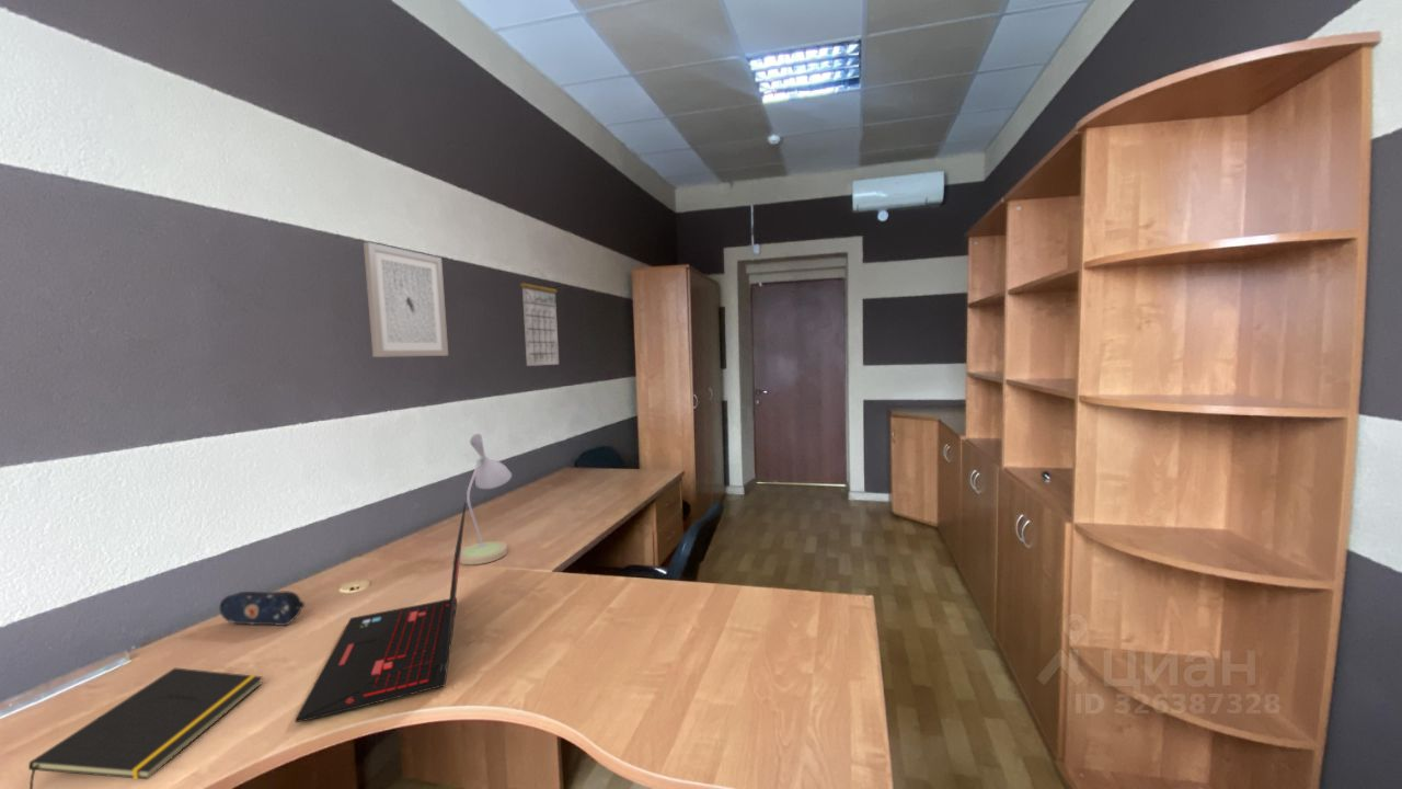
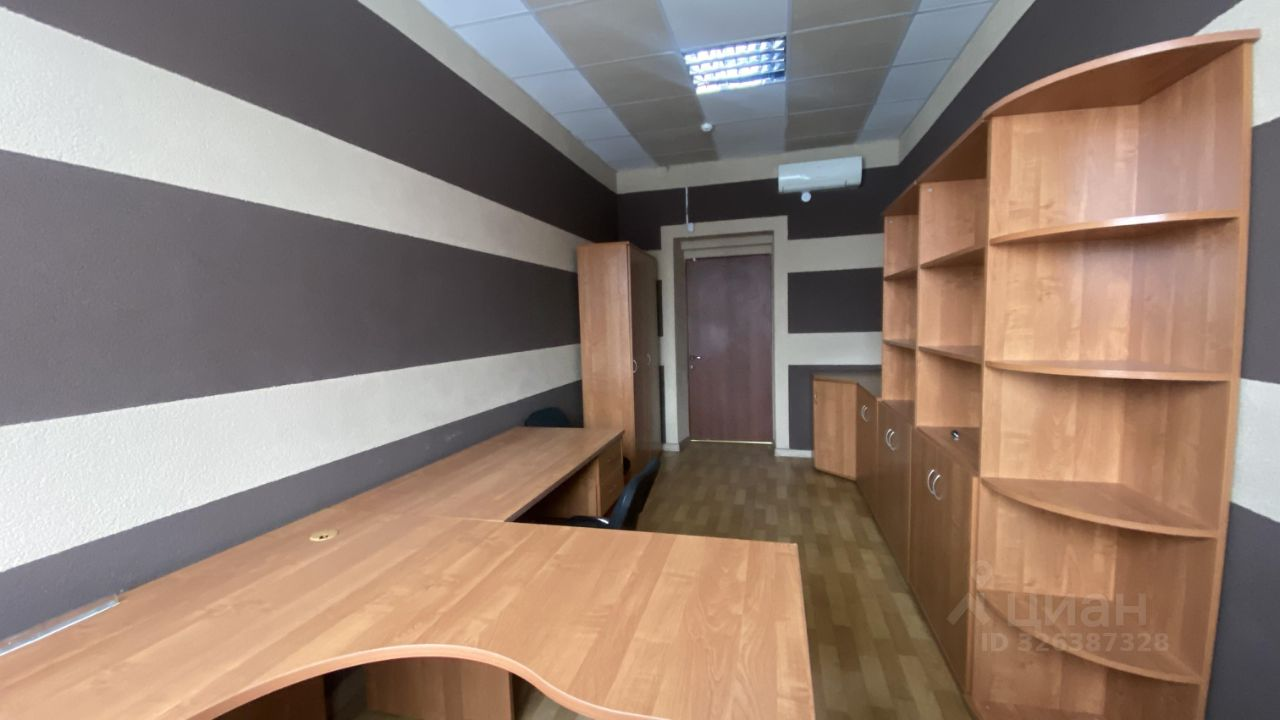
- wall art [363,241,449,358]
- calendar [519,270,560,367]
- desk lamp [460,433,513,565]
- notepad [27,667,264,789]
- laptop [294,502,468,723]
- pencil case [219,590,307,627]
